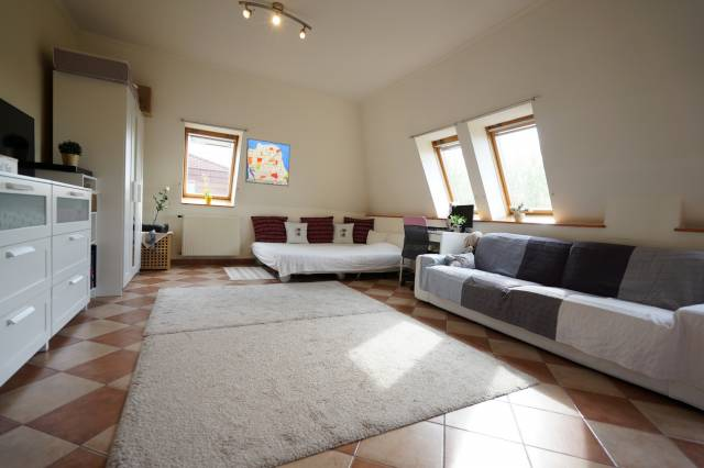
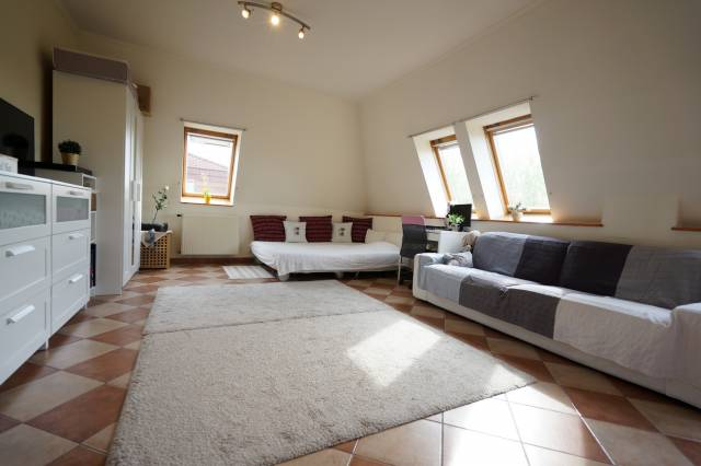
- wall art [244,137,292,187]
